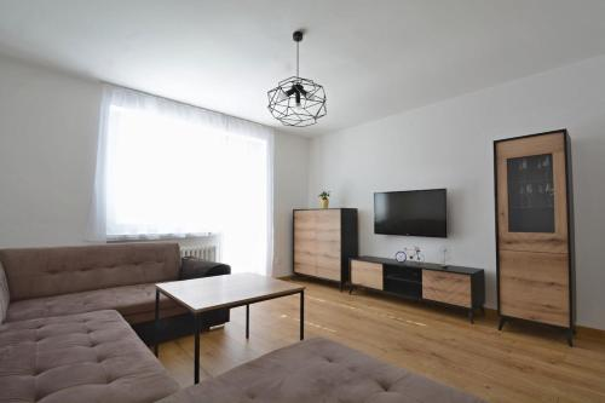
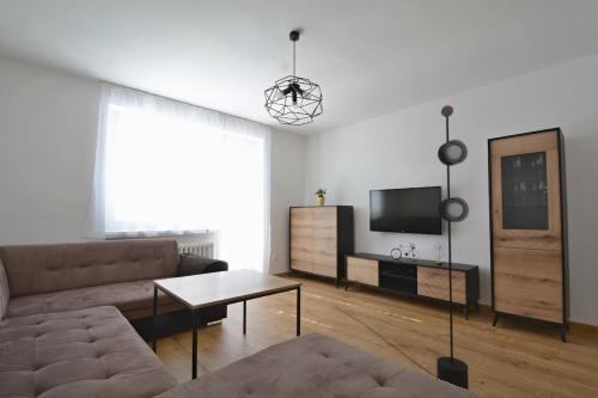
+ floor lamp [335,104,470,391]
